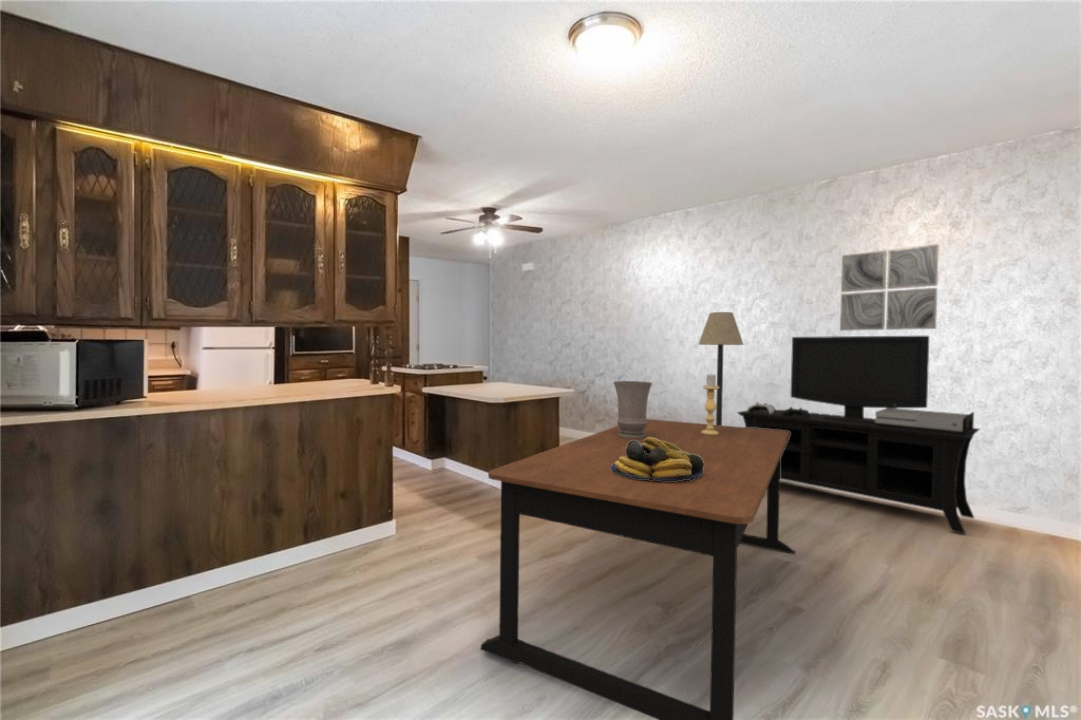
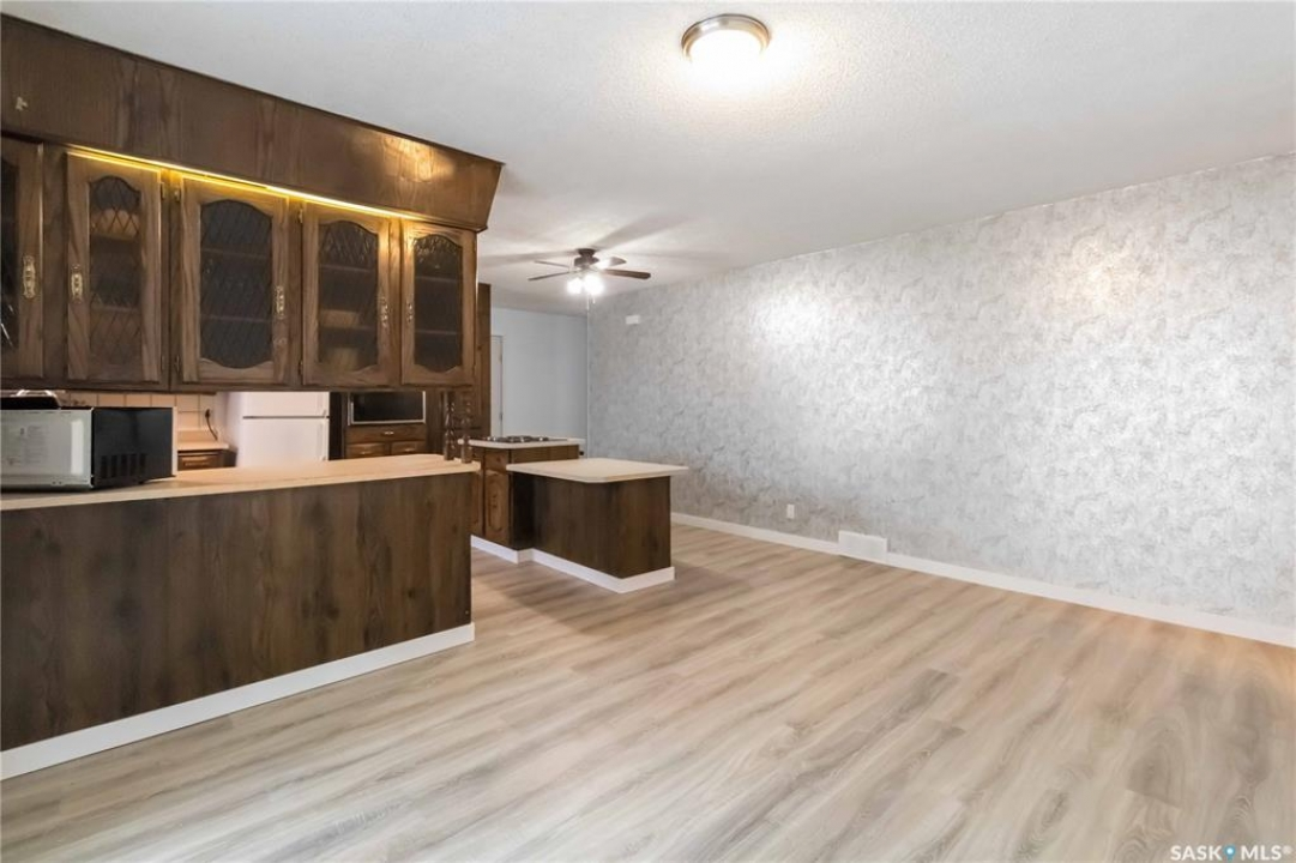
- candle holder [701,372,719,435]
- vase [612,380,653,438]
- fruit bowl [611,437,704,481]
- floor lamp [697,311,745,425]
- media console [736,335,981,535]
- dining table [479,418,796,720]
- wall art [839,243,940,332]
